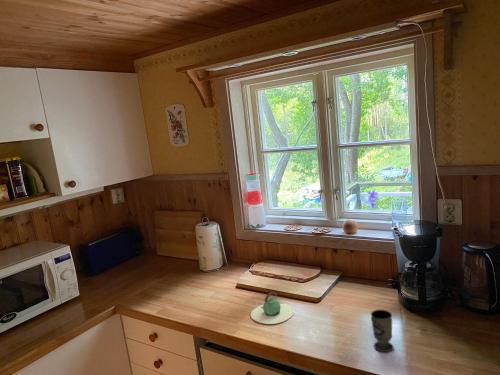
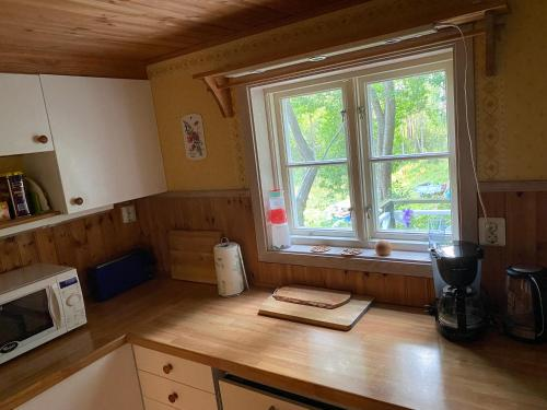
- cup [370,309,395,353]
- teapot [250,291,295,325]
